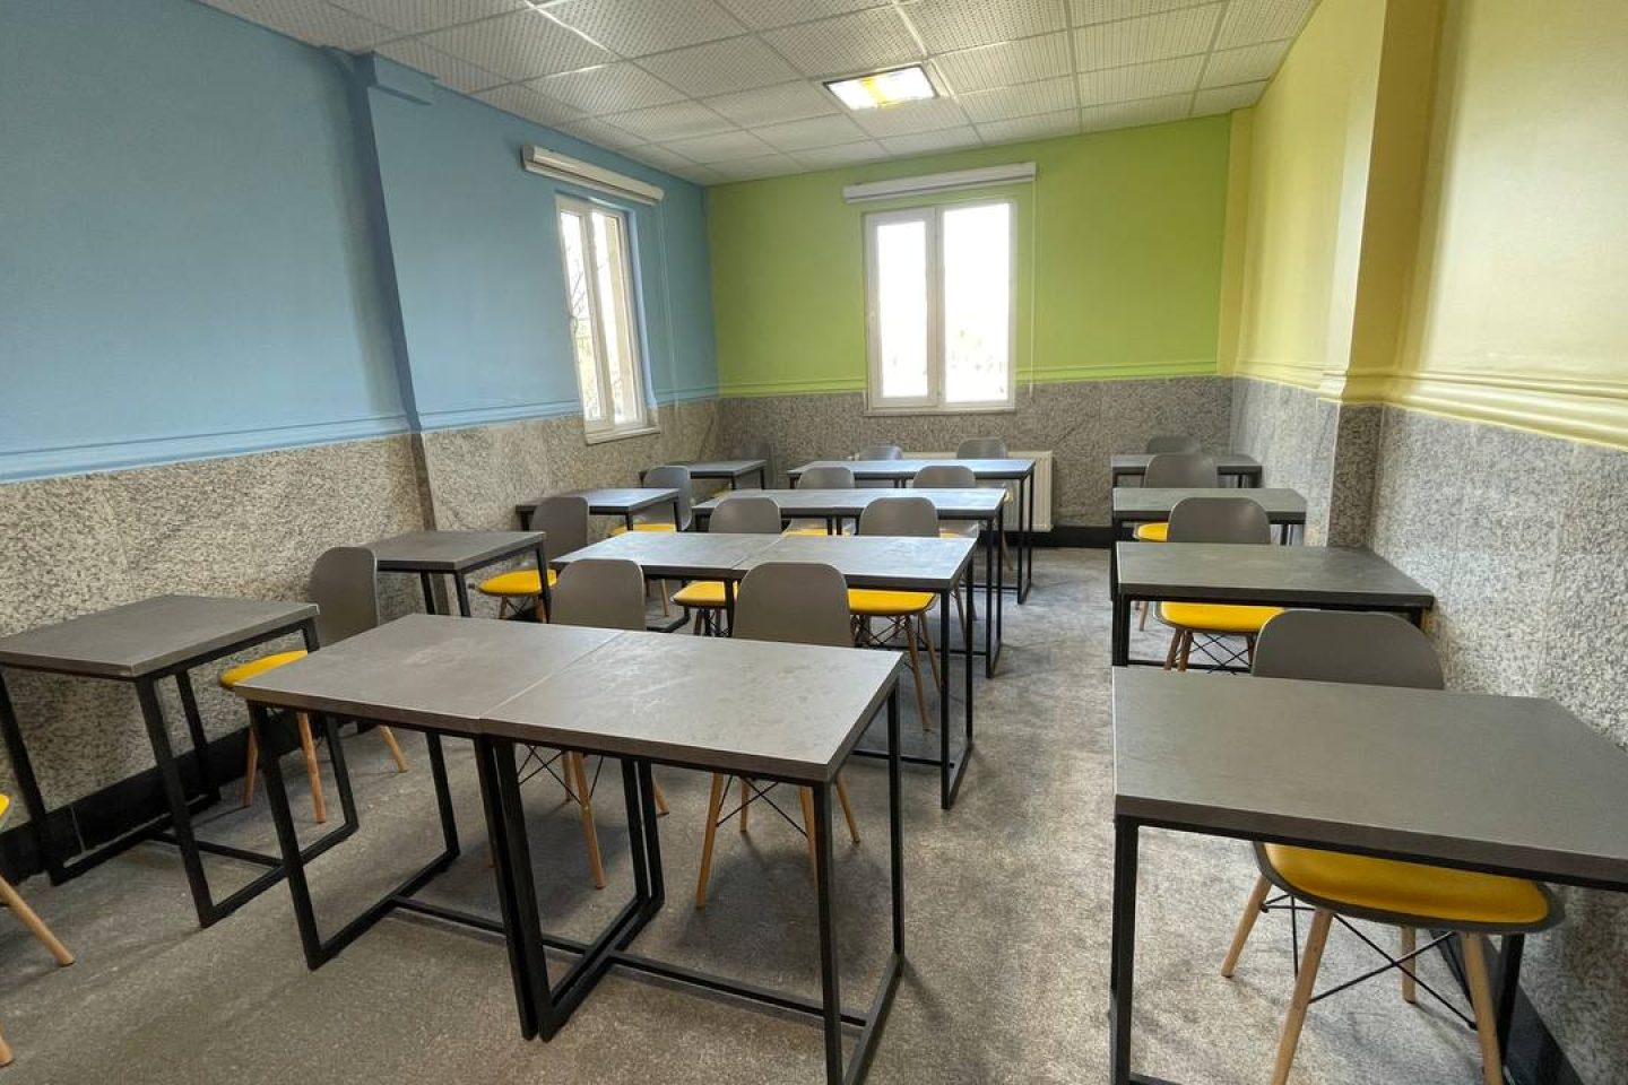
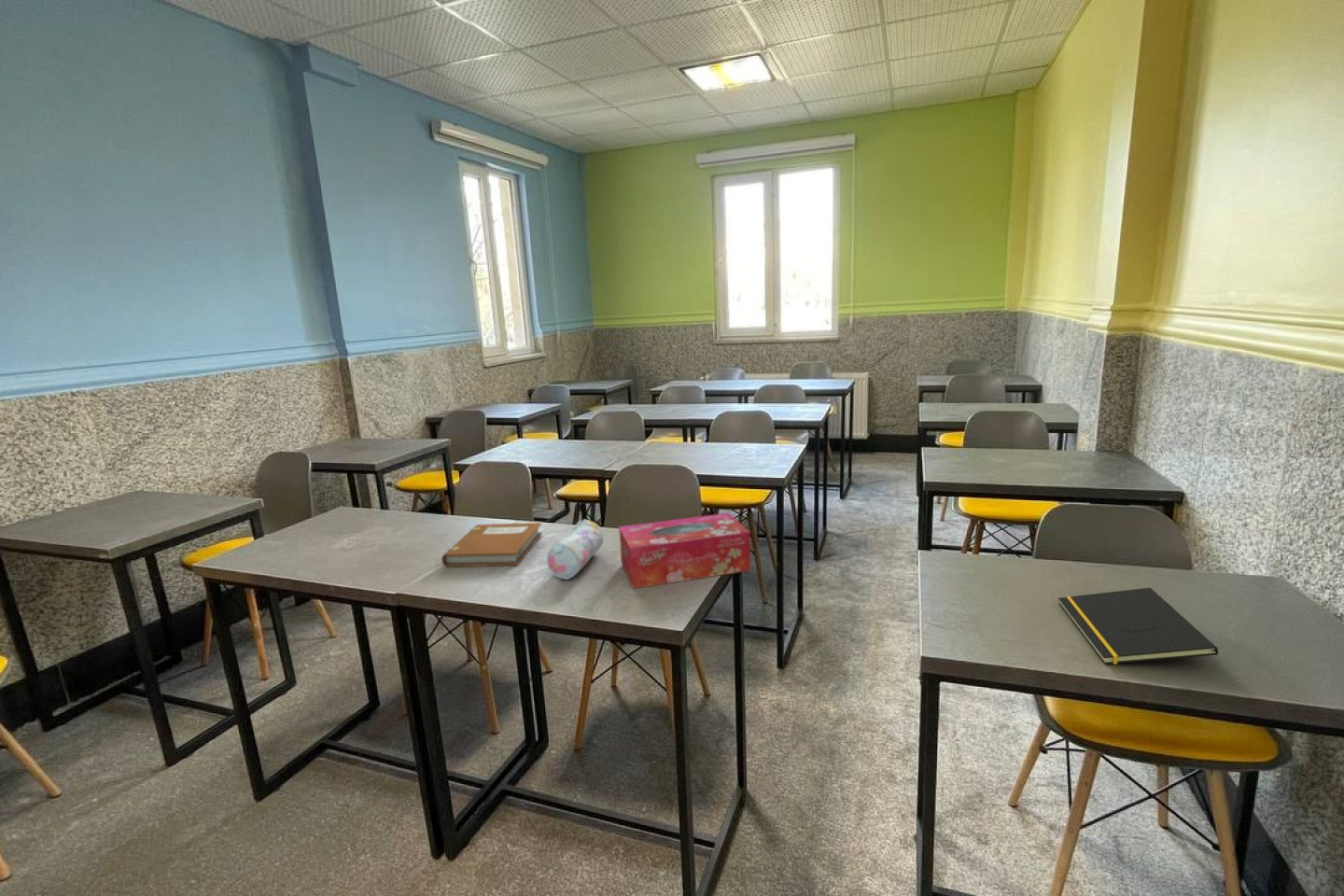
+ tissue box [618,512,751,589]
+ notepad [1057,587,1219,665]
+ notebook [441,522,543,567]
+ pencil case [546,518,605,581]
